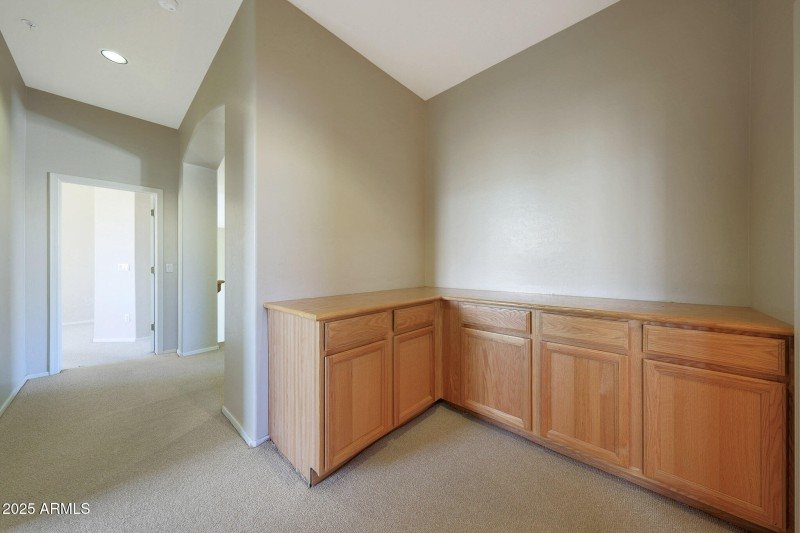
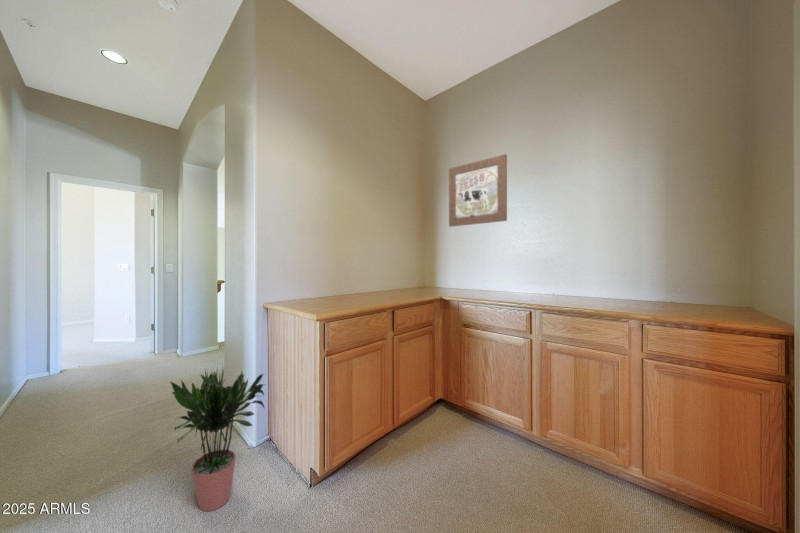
+ potted plant [169,362,267,512]
+ wall art [448,153,508,228]
